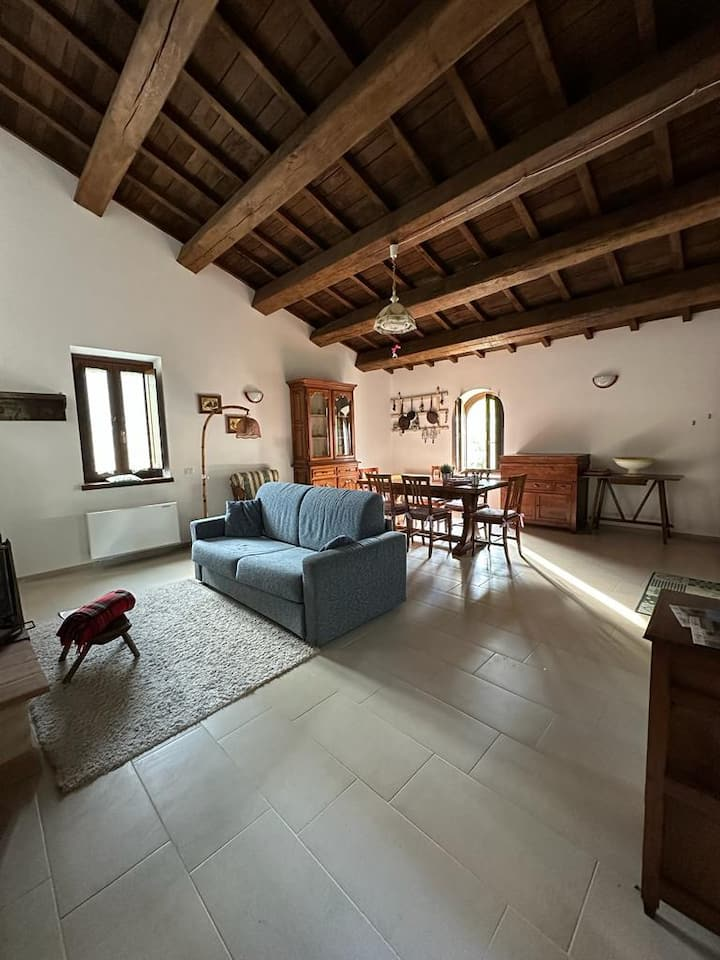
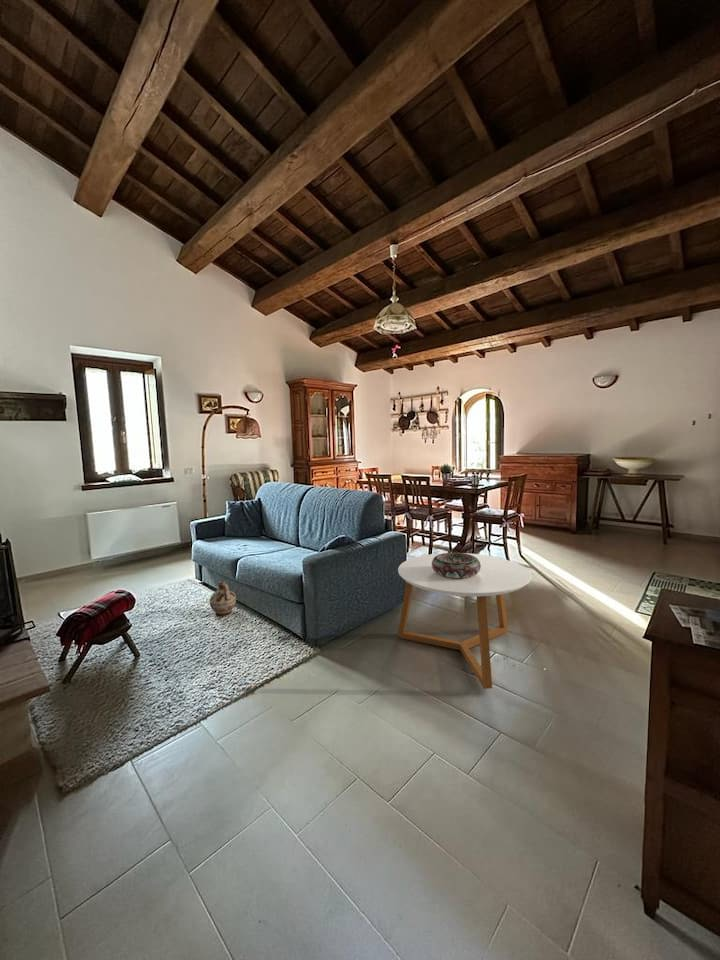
+ ceramic jug [208,580,237,617]
+ decorative bowl [432,552,481,578]
+ coffee table [397,552,532,690]
